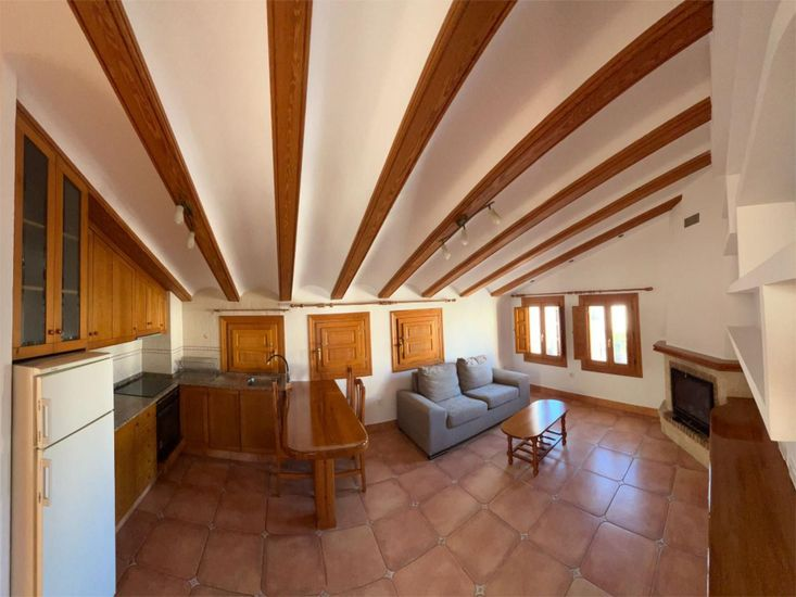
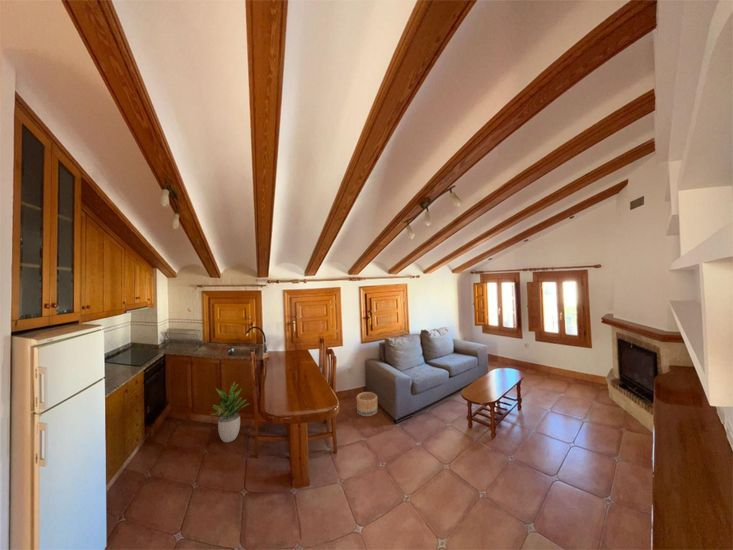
+ potted plant [209,381,250,443]
+ basket [355,391,378,417]
